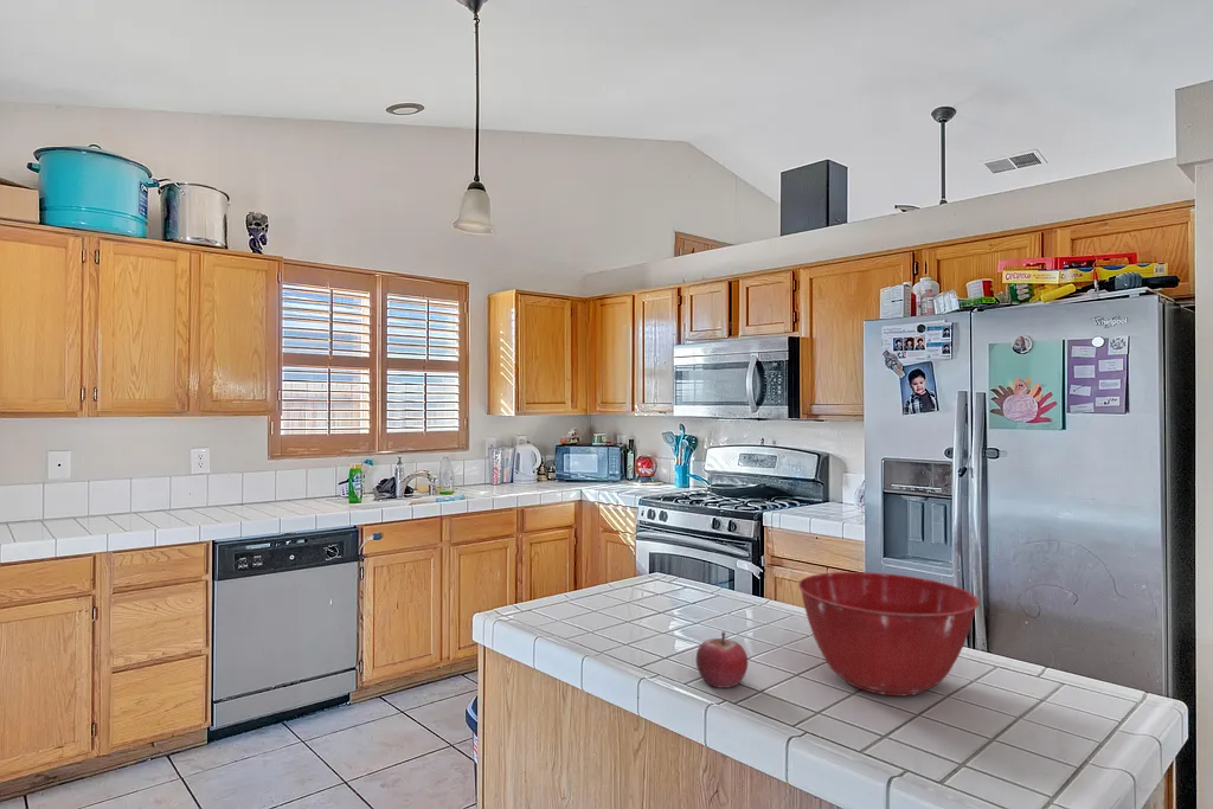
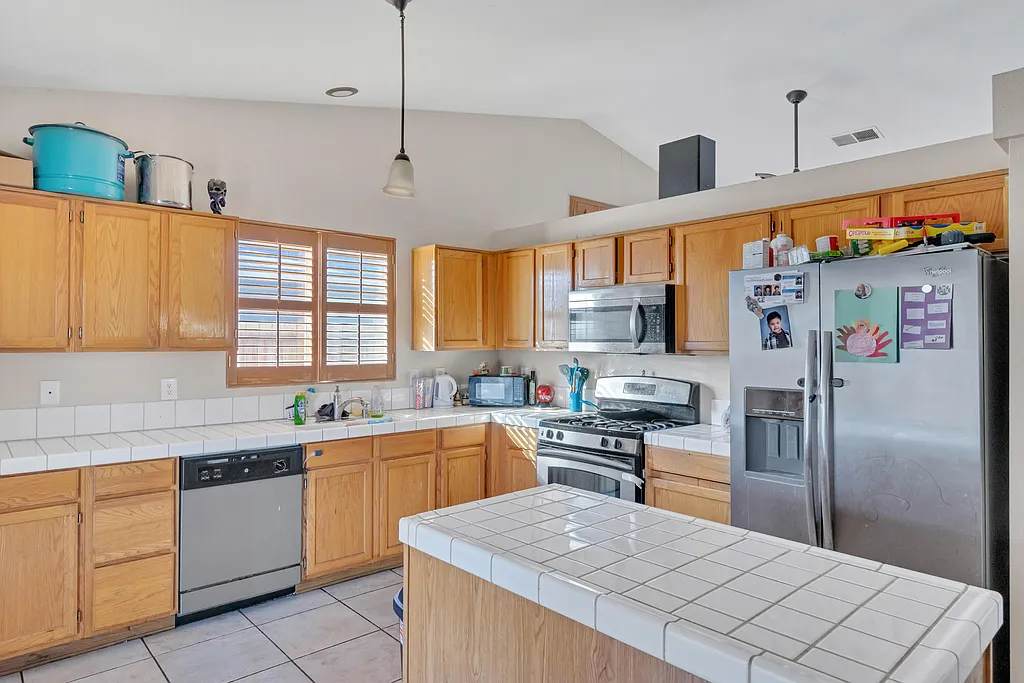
- fruit [695,630,749,689]
- mixing bowl [797,571,981,696]
